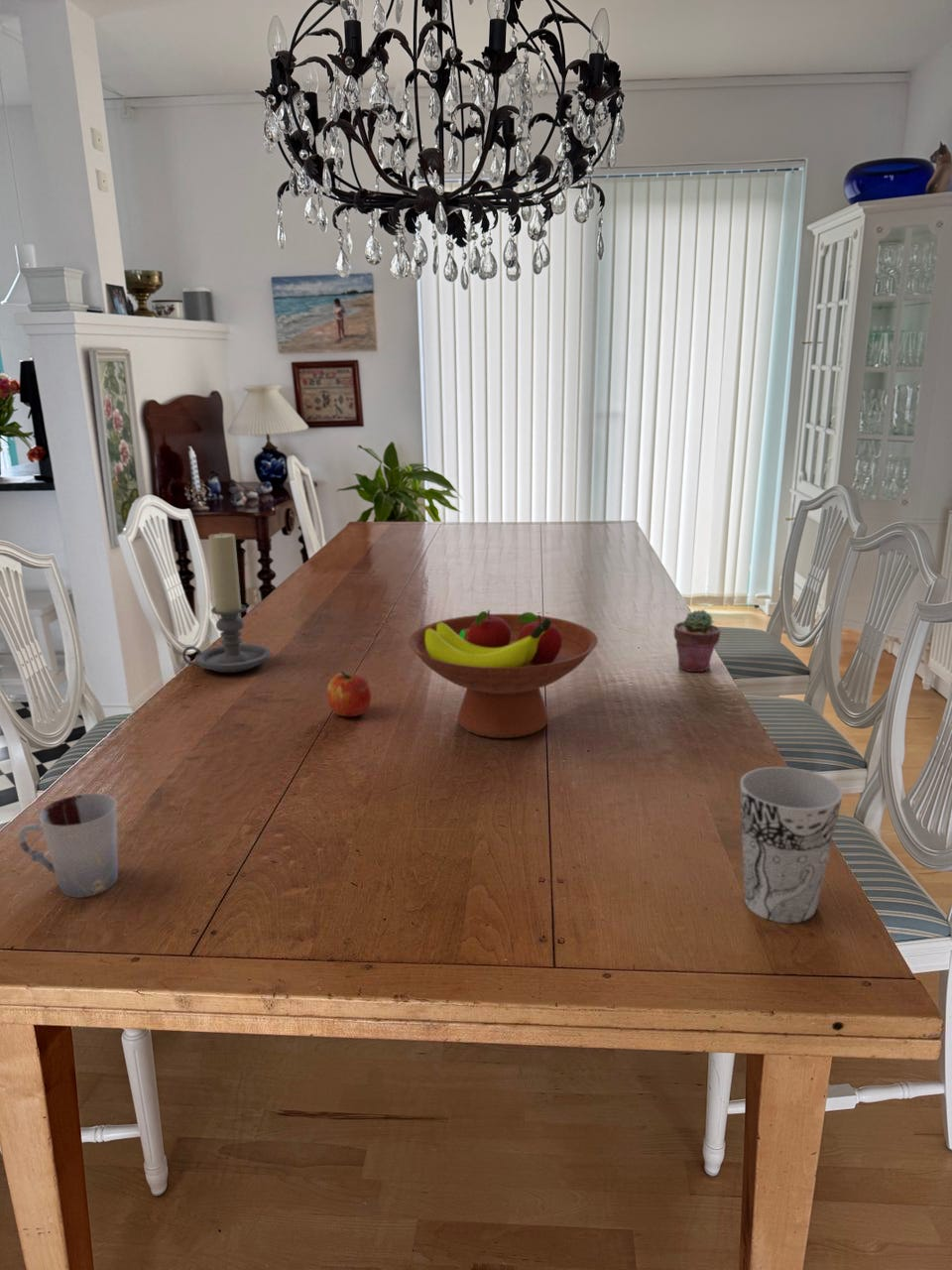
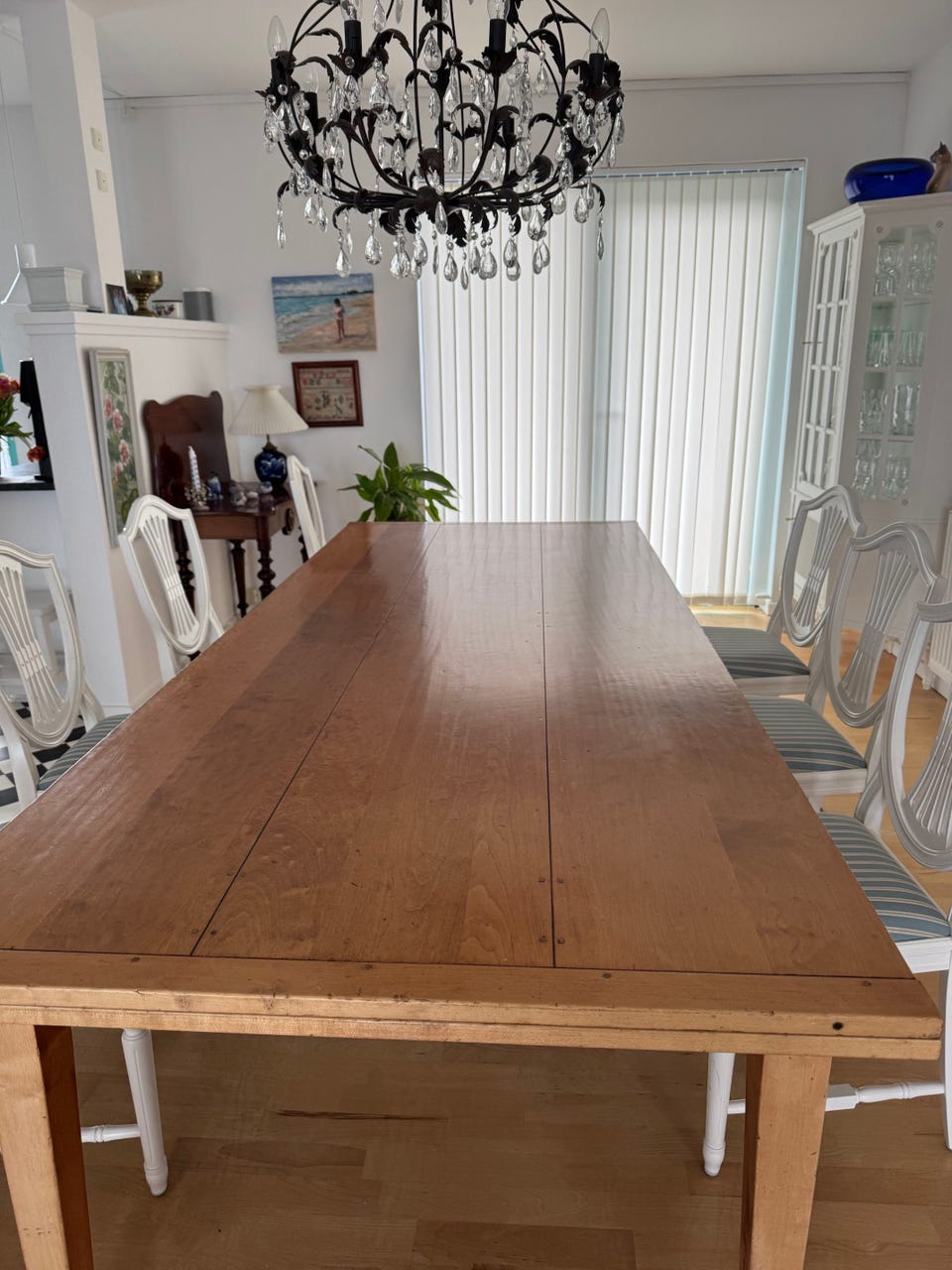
- potted succulent [672,609,722,673]
- cup [18,792,119,899]
- candle holder [181,531,272,674]
- fruit bowl [408,609,599,739]
- apple [325,671,372,717]
- cup [740,766,844,925]
